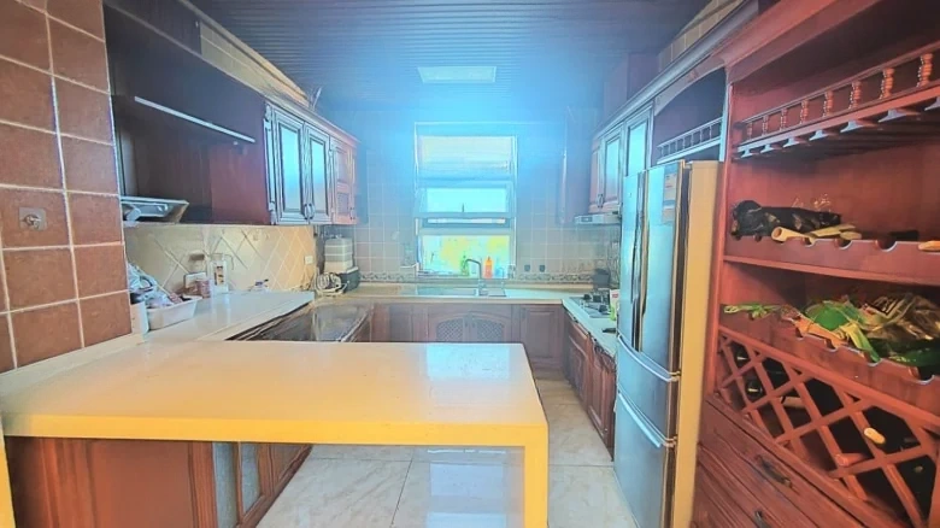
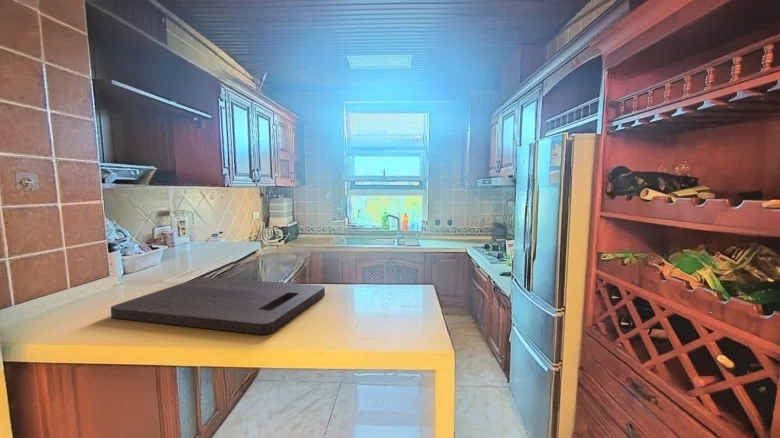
+ cutting board [110,276,326,335]
